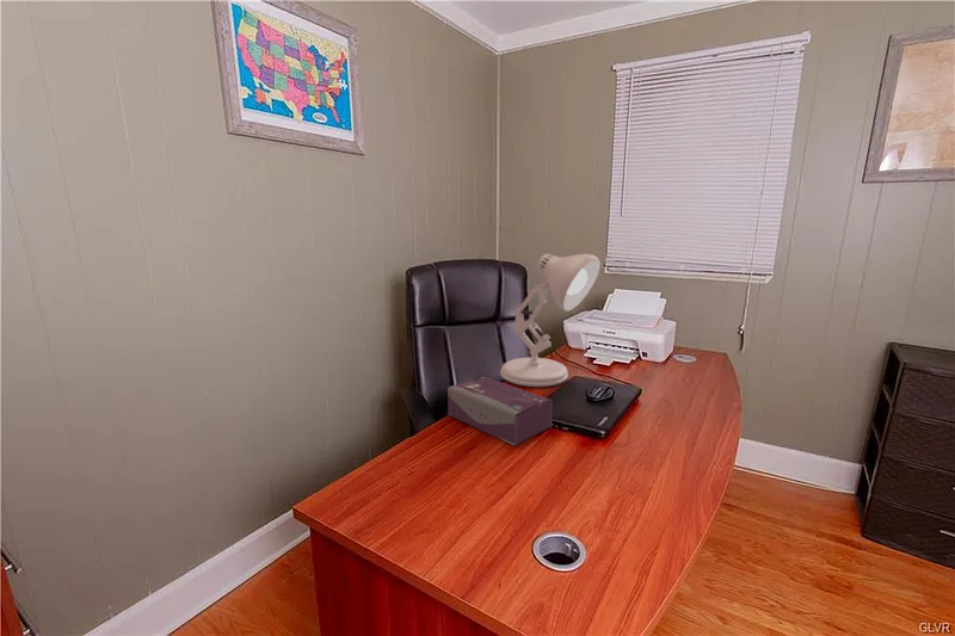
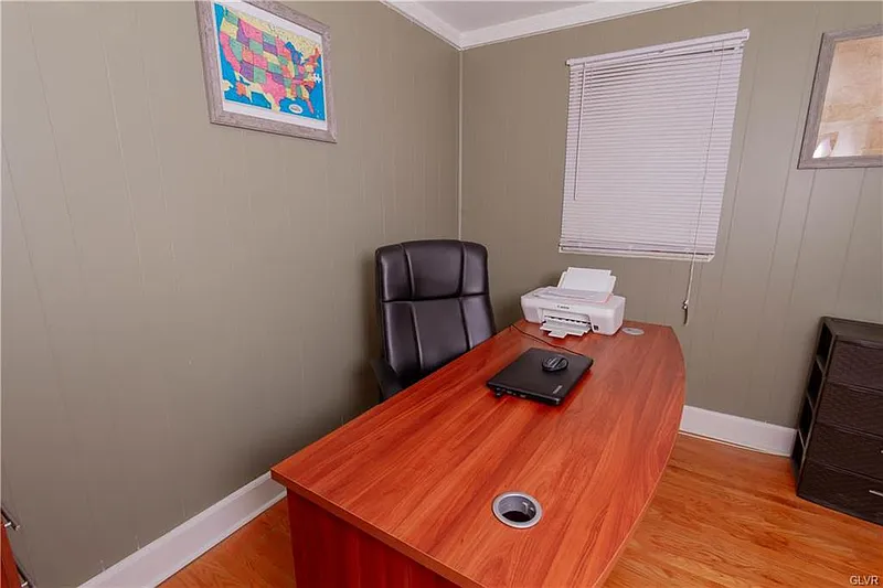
- tissue box [446,376,554,446]
- desk lamp [499,253,602,388]
